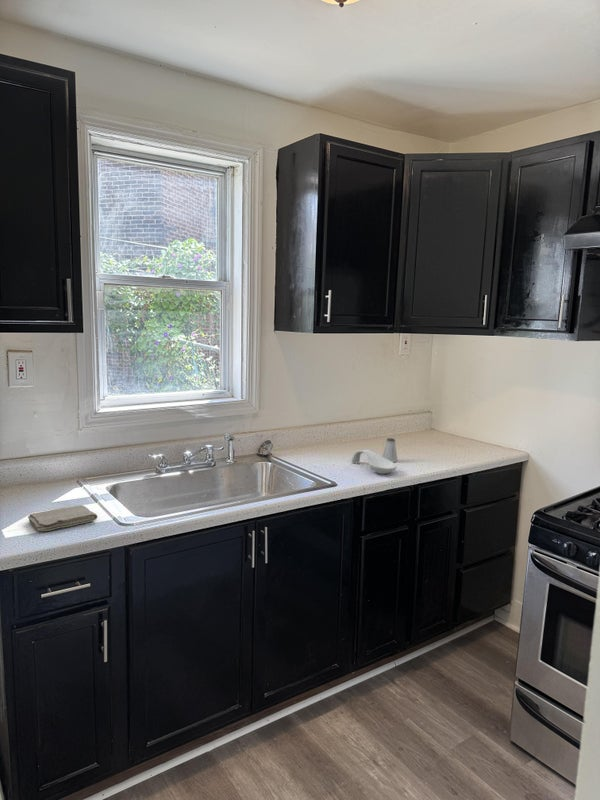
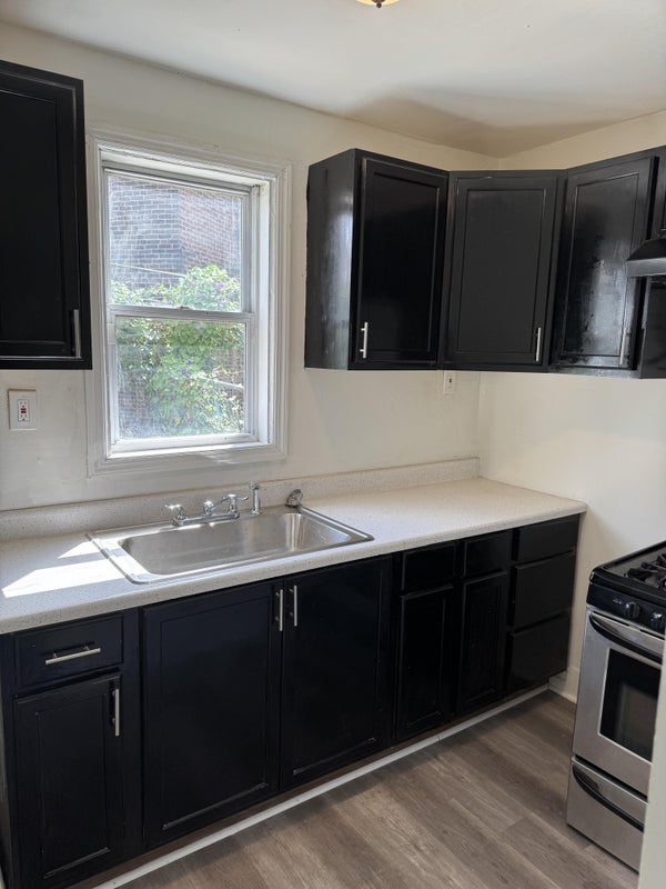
- saltshaker [381,437,398,463]
- washcloth [27,504,99,532]
- spoon rest [350,449,398,475]
